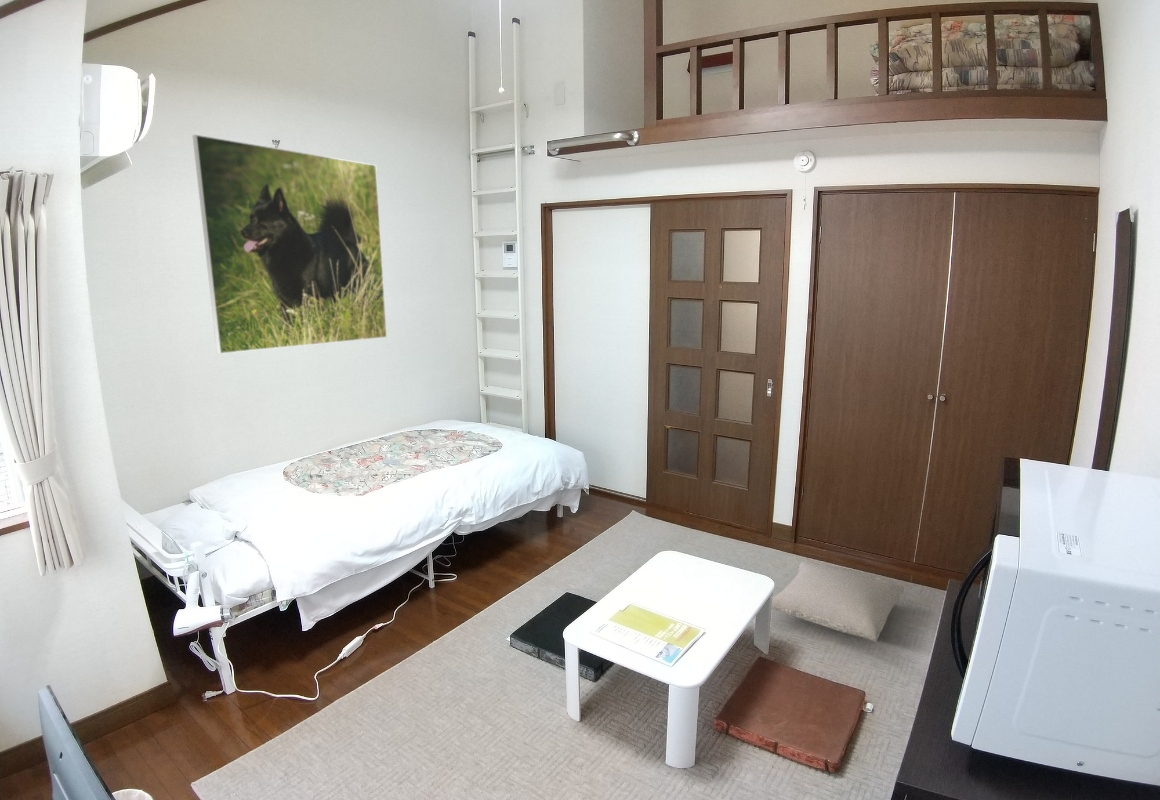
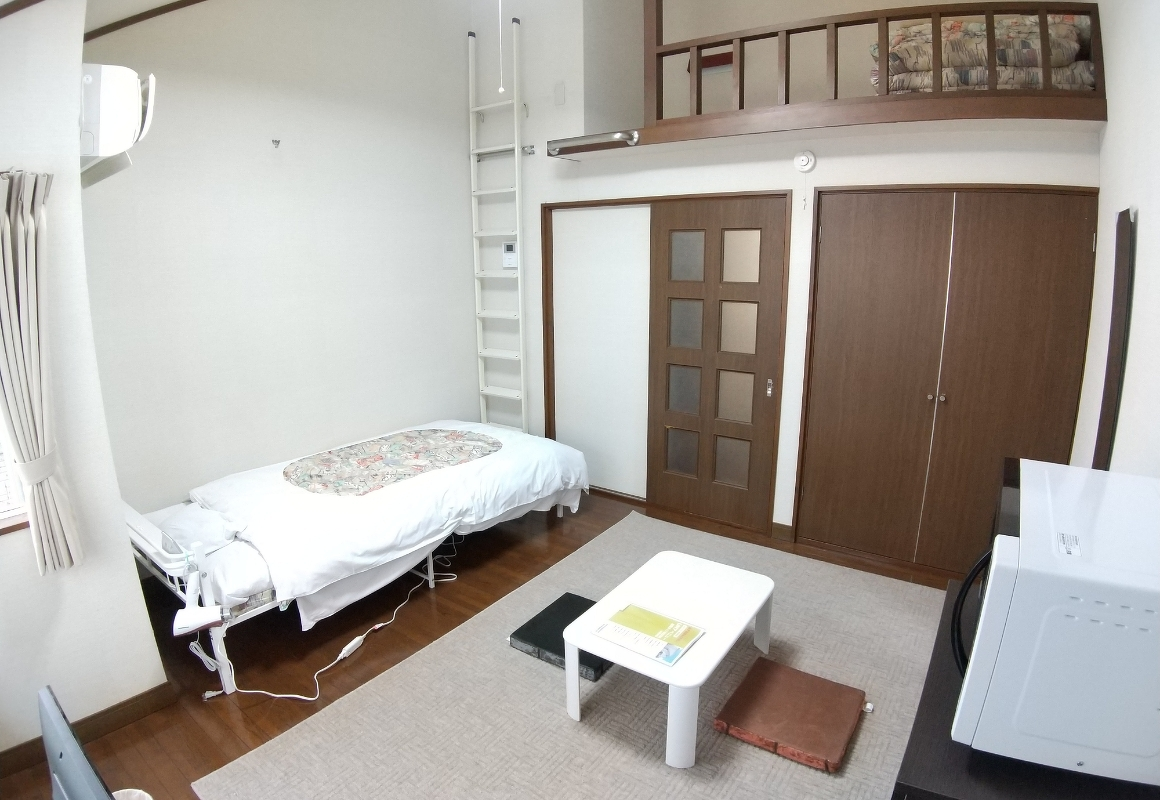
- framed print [191,134,388,355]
- pillow [771,560,904,642]
